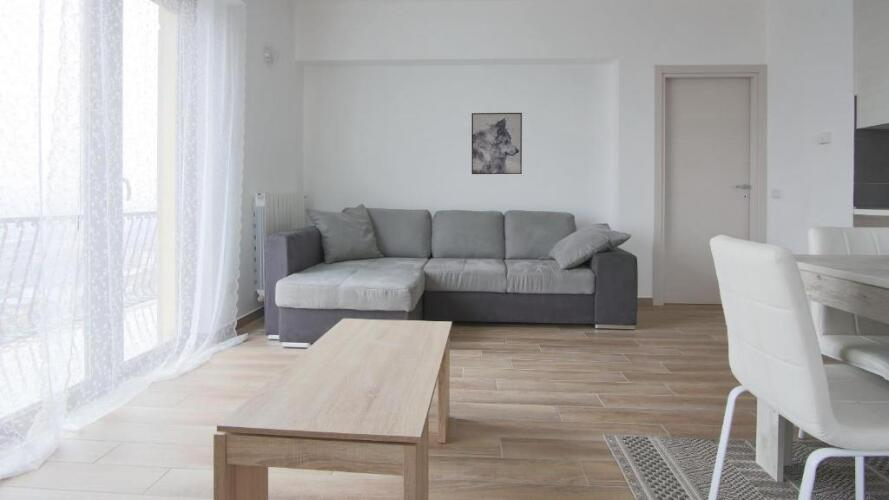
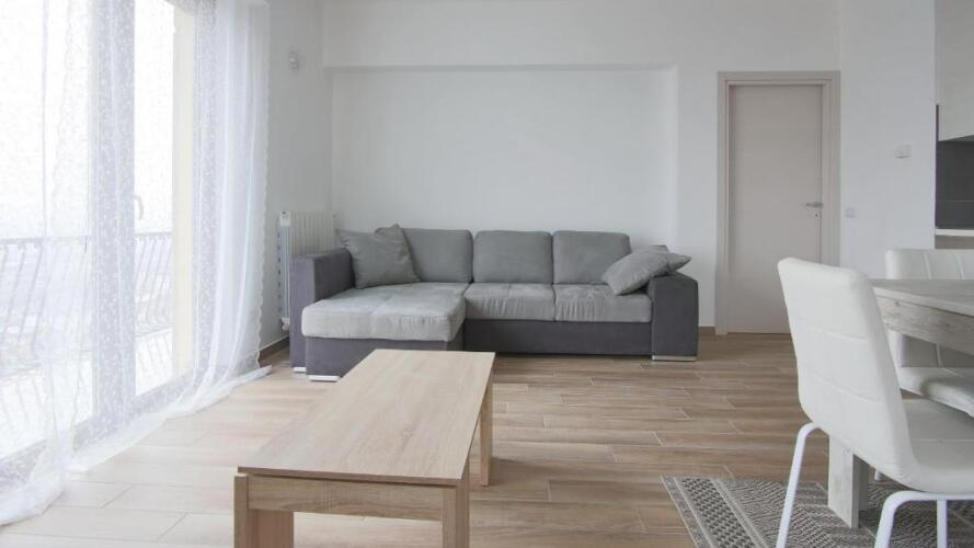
- wall art [471,112,523,176]
